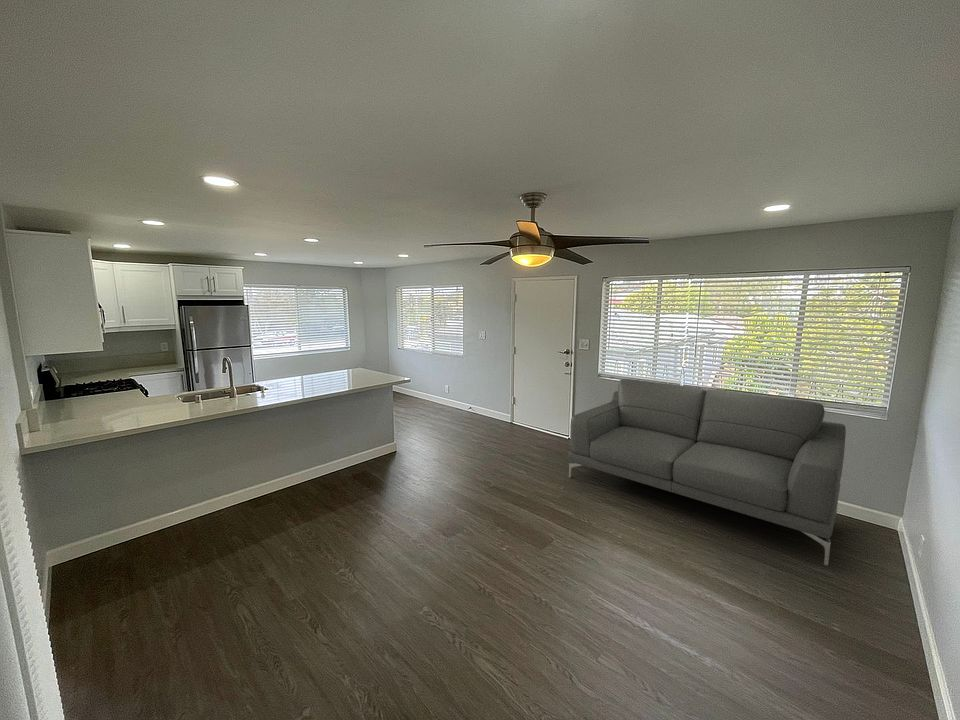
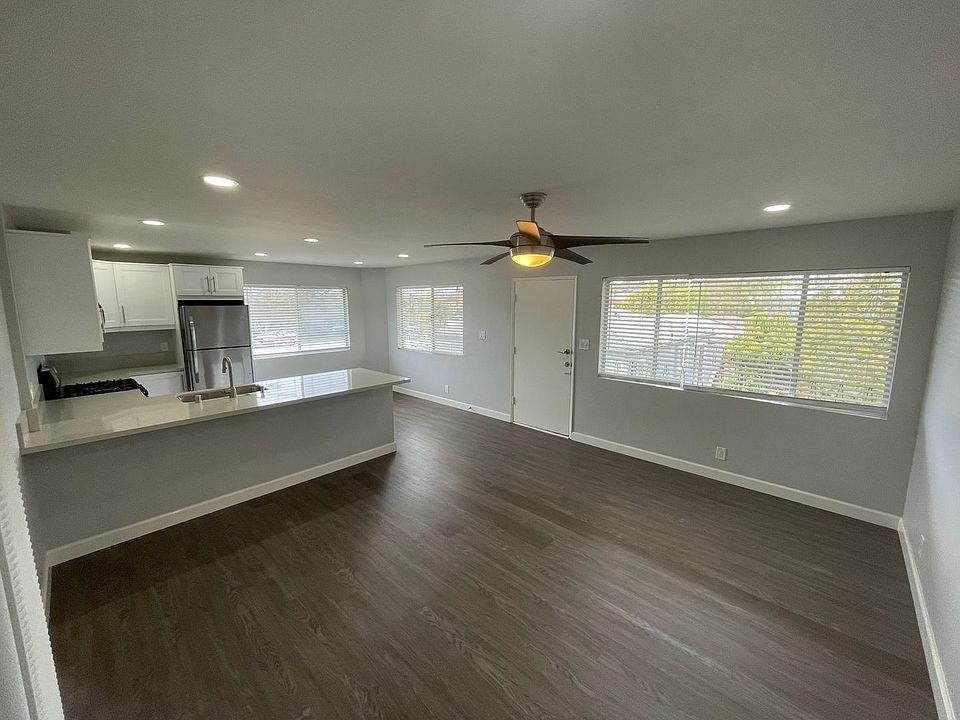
- sofa [567,378,847,566]
